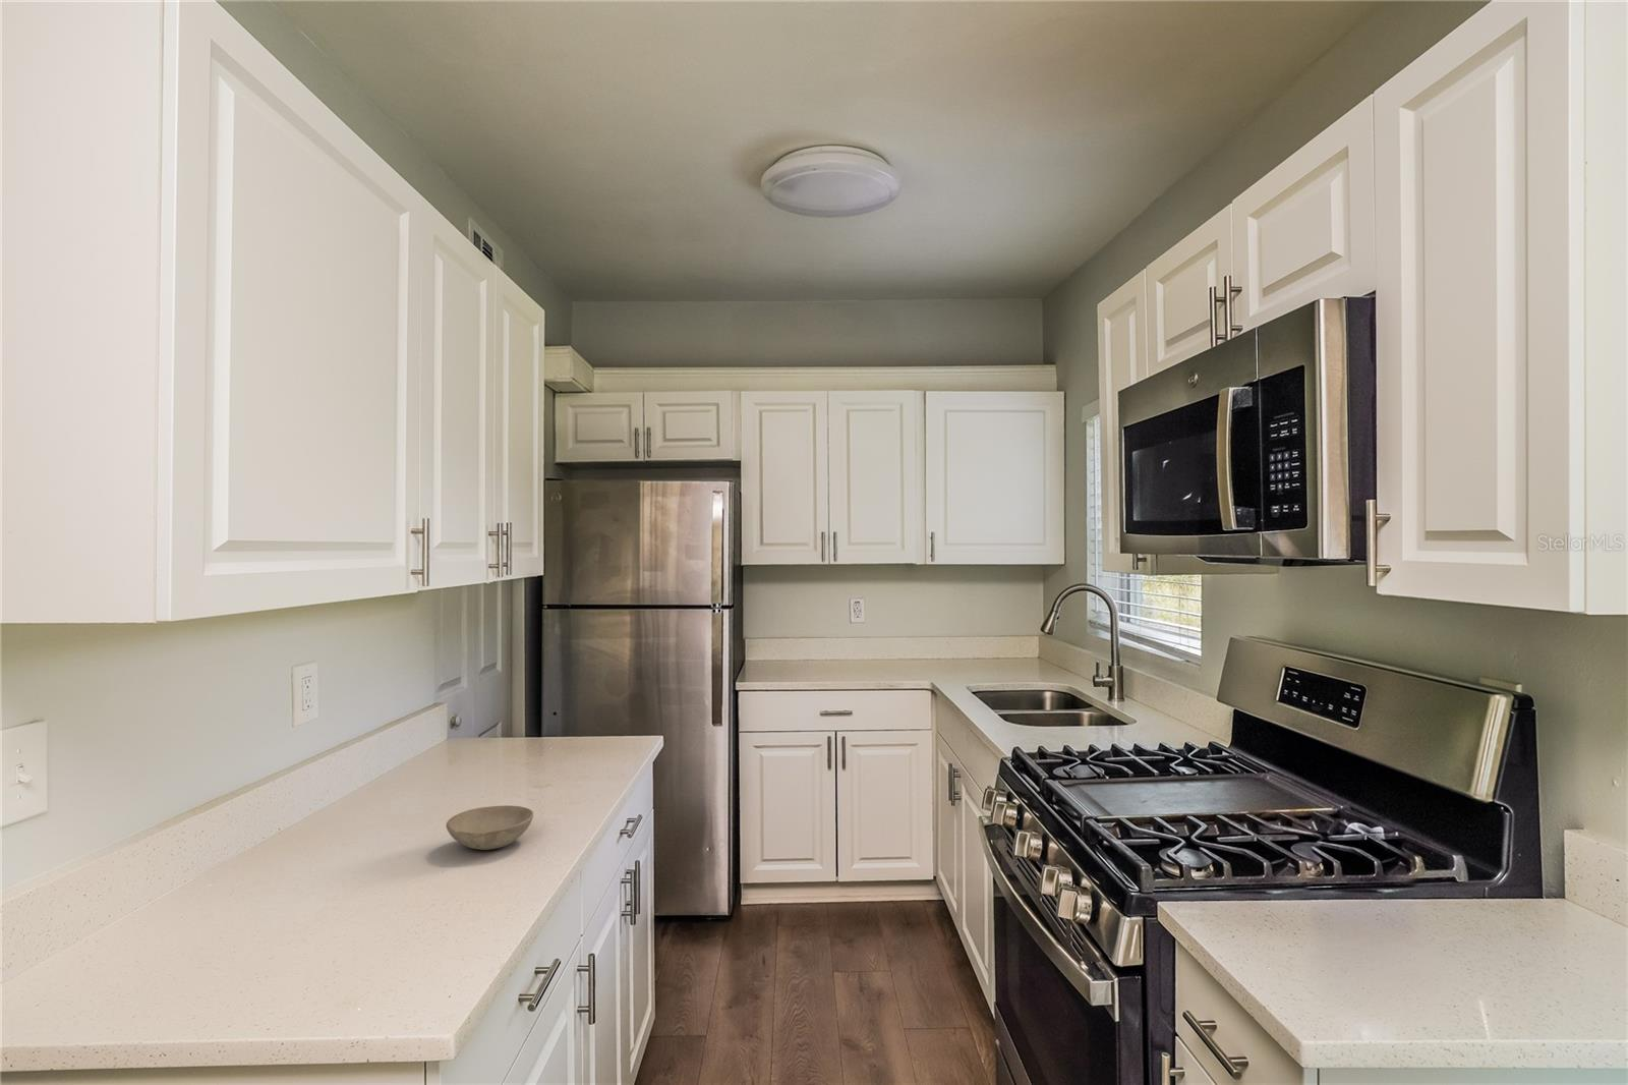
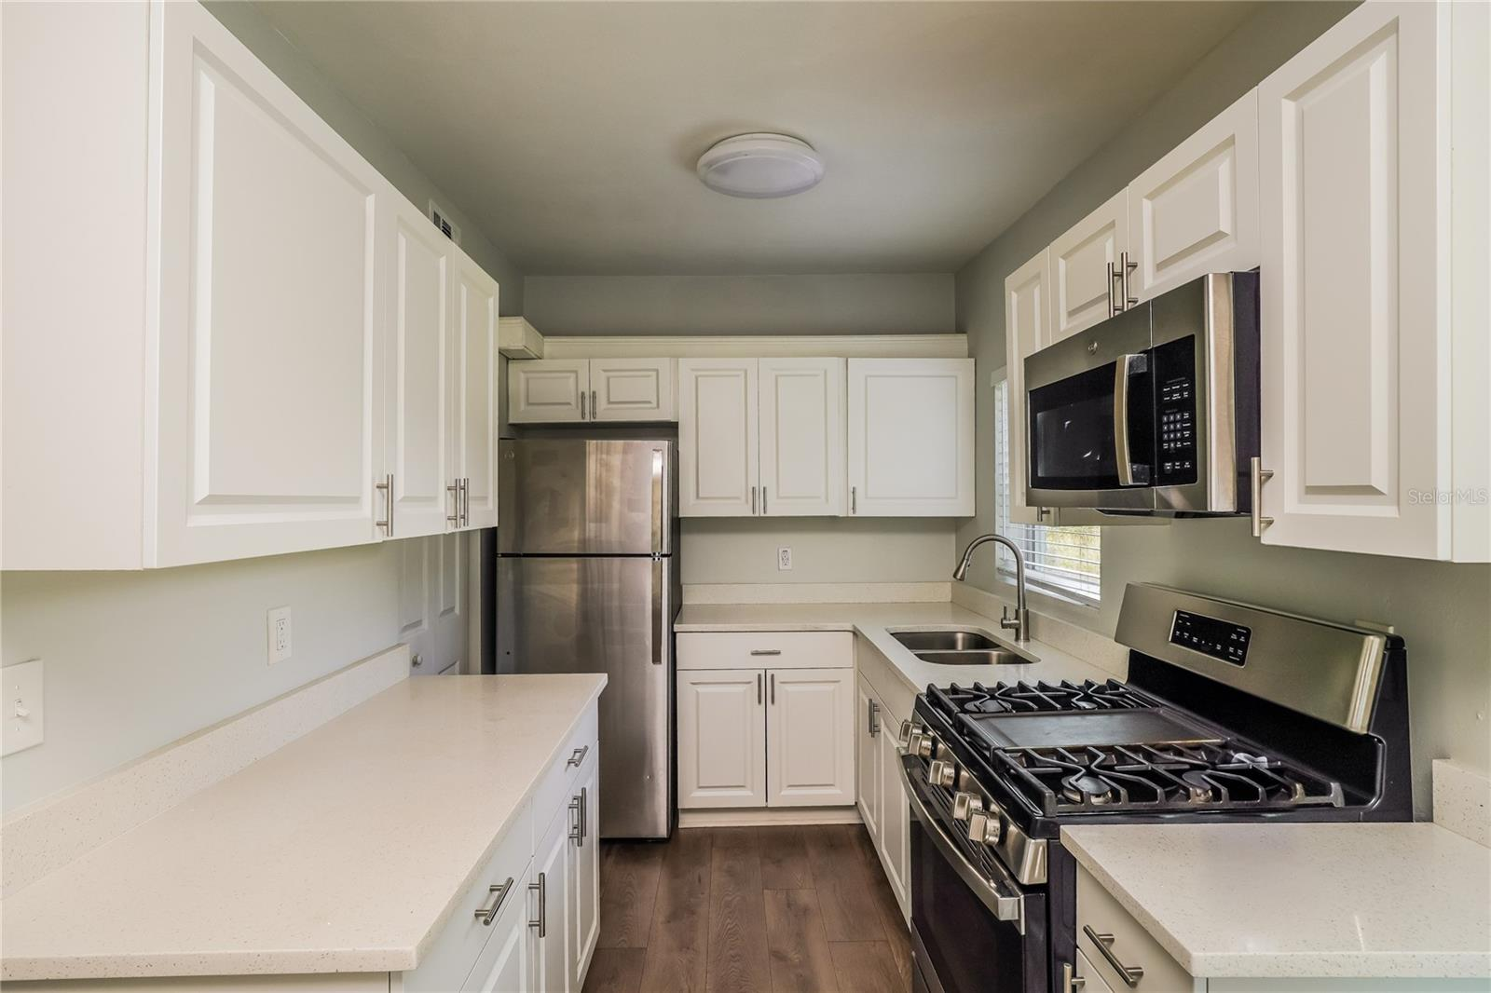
- bowl [444,805,534,851]
